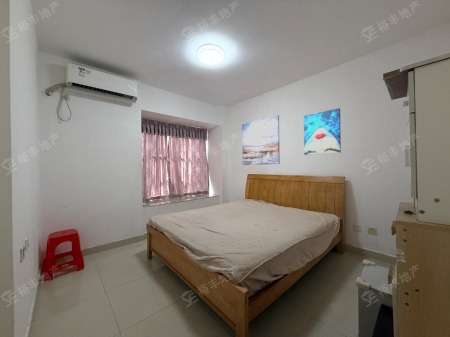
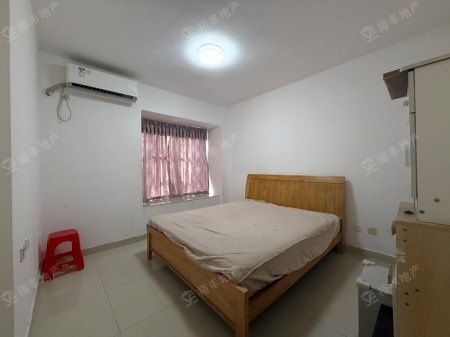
- wall art [303,107,342,156]
- wall art [241,114,281,166]
